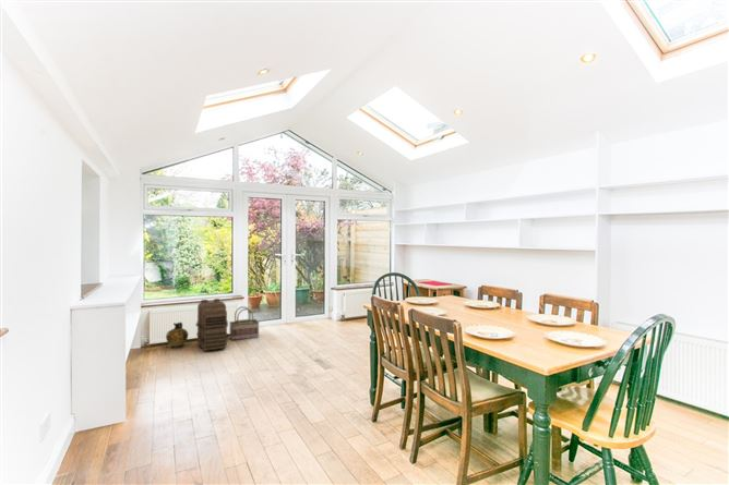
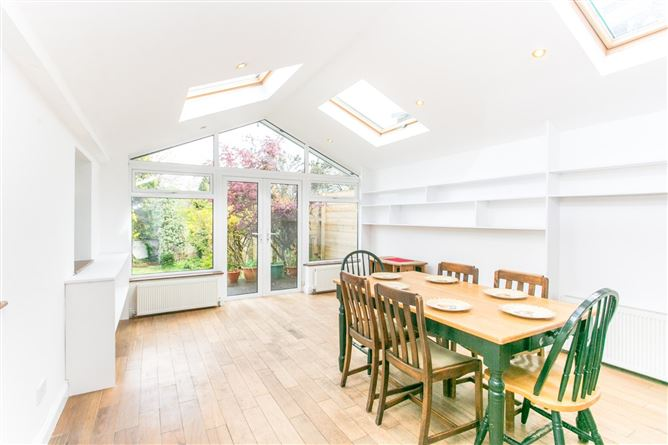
- ceramic jug [165,322,189,349]
- basket [228,305,260,341]
- backpack [195,298,229,352]
